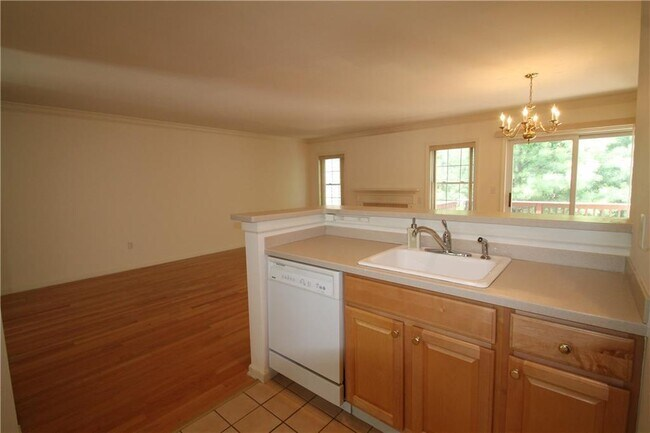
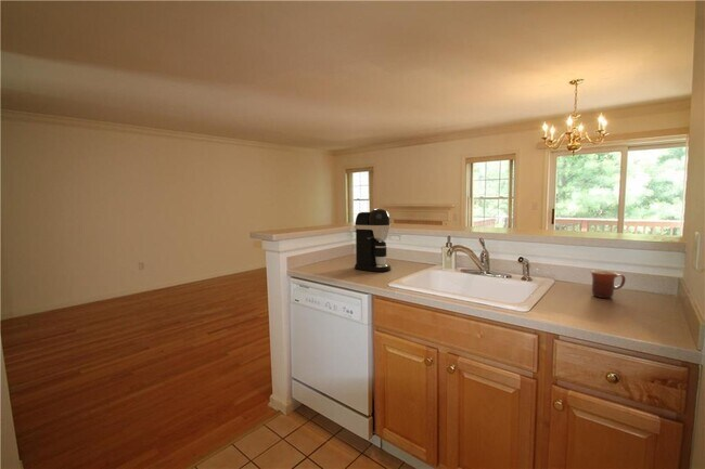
+ mug [590,269,627,299]
+ coffee maker [354,208,392,273]
